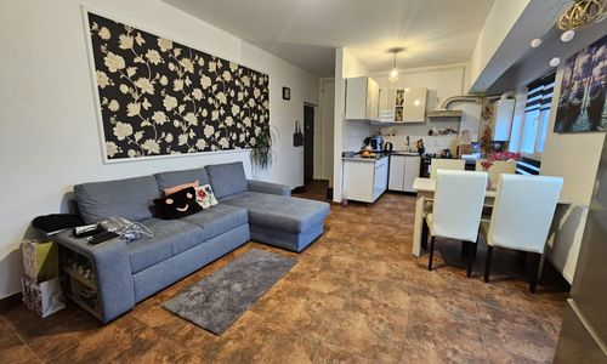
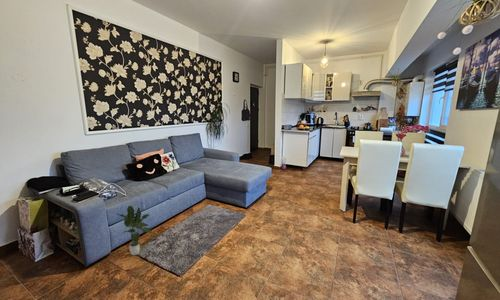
+ potted plant [116,205,154,256]
